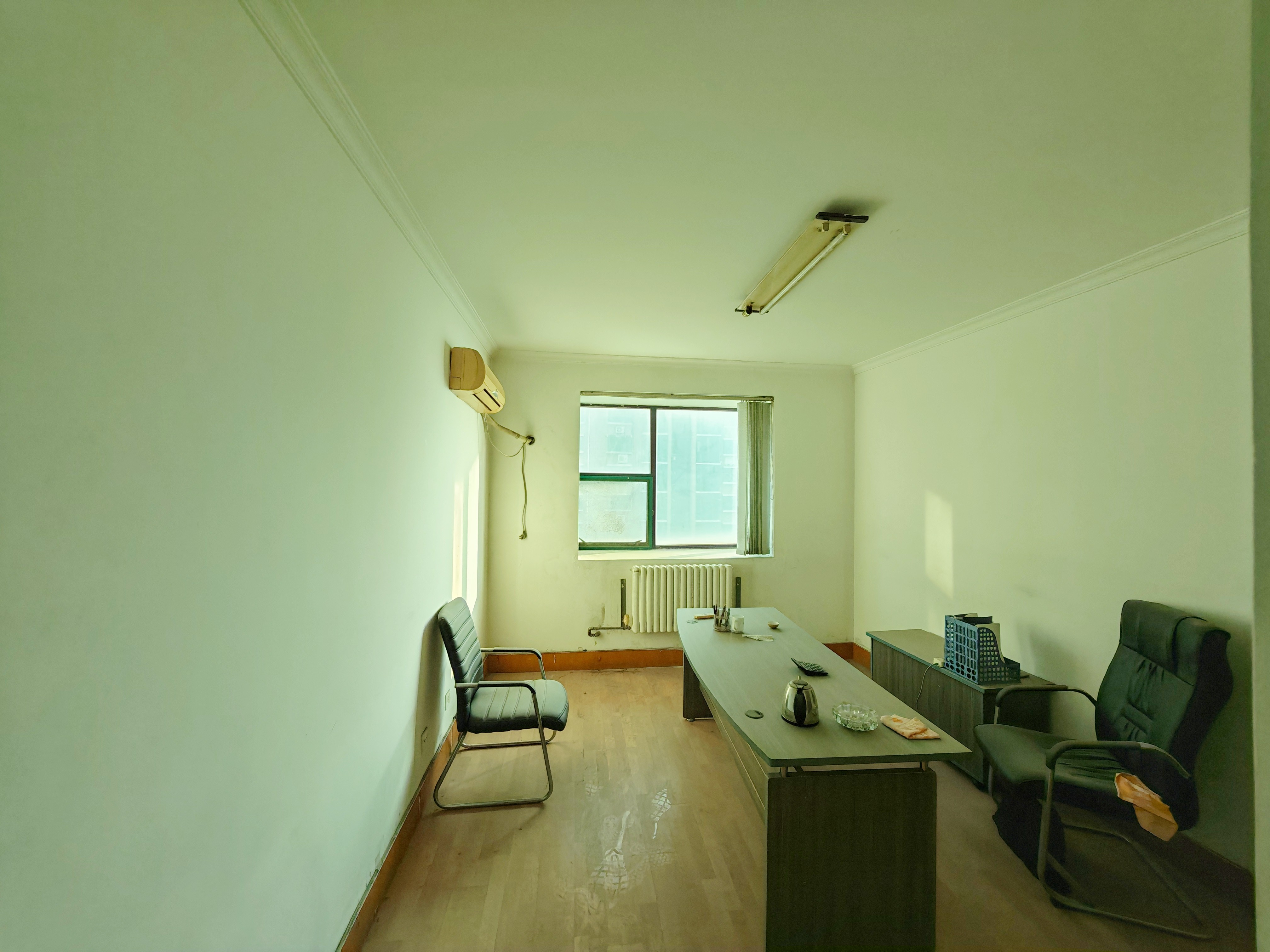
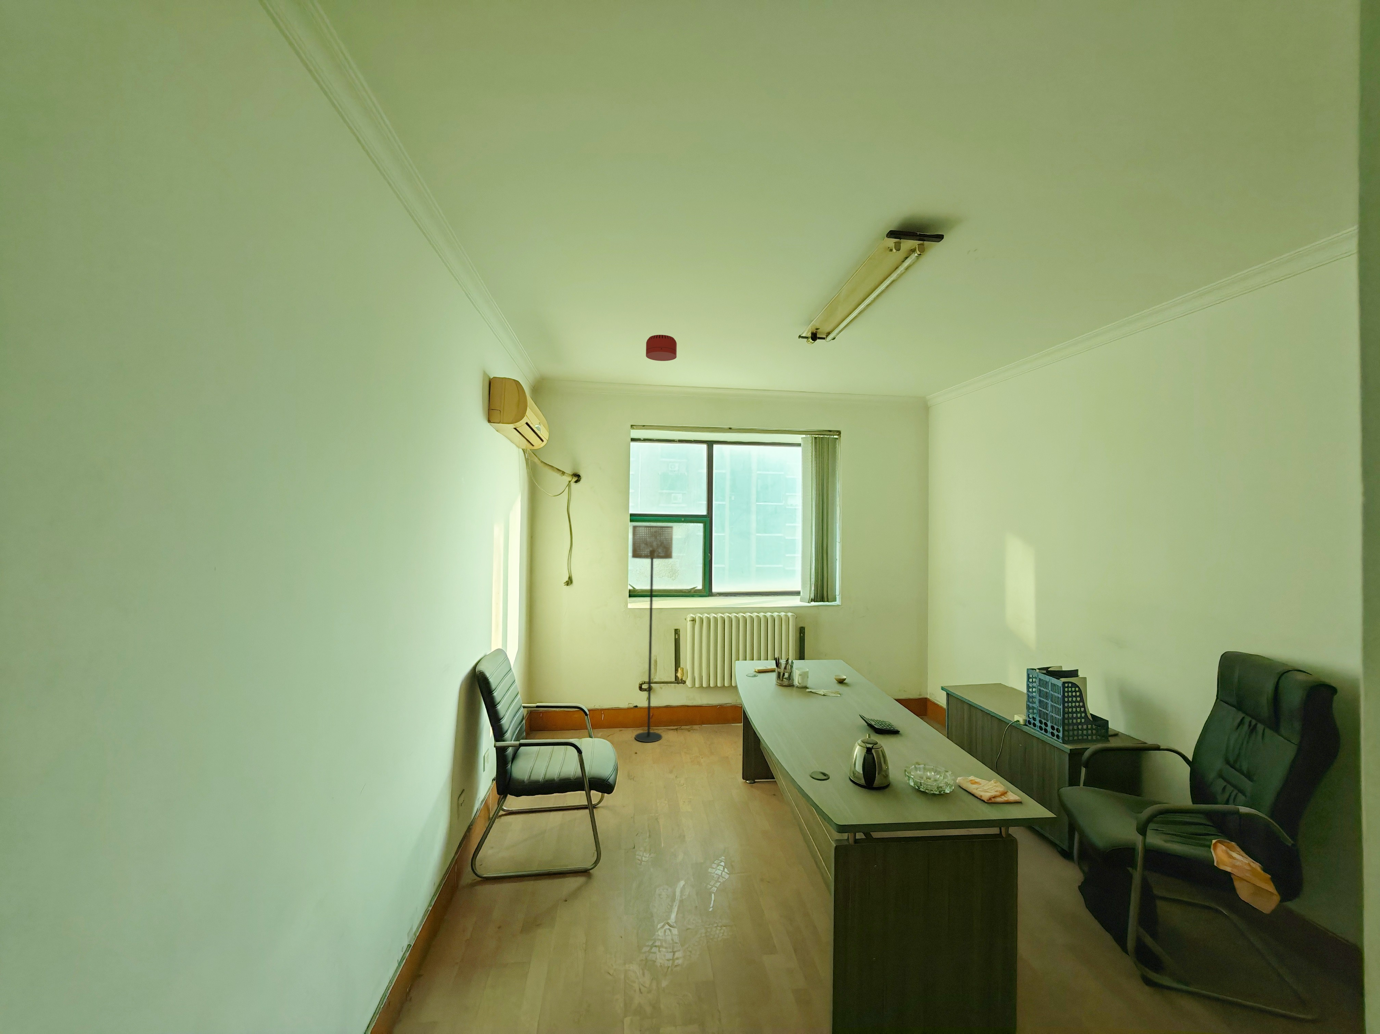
+ floor lamp [631,526,674,742]
+ smoke detector [645,335,677,362]
